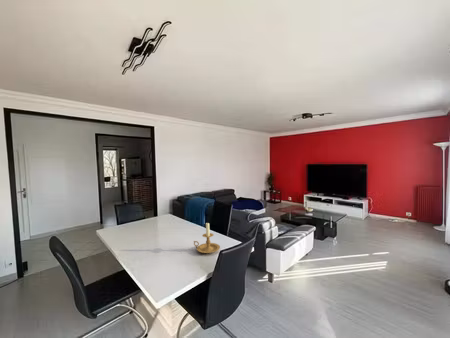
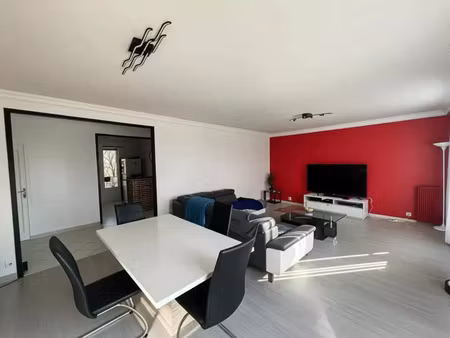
- candle holder [193,221,221,254]
